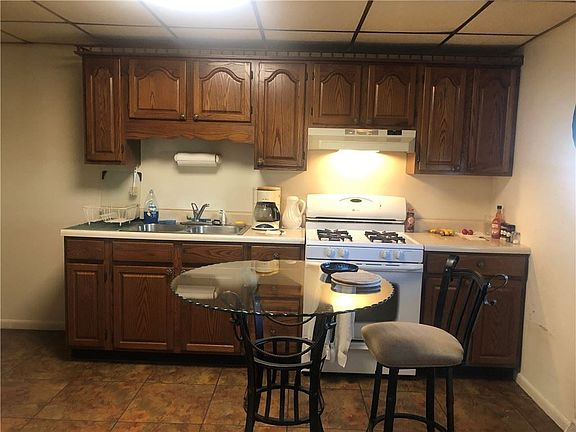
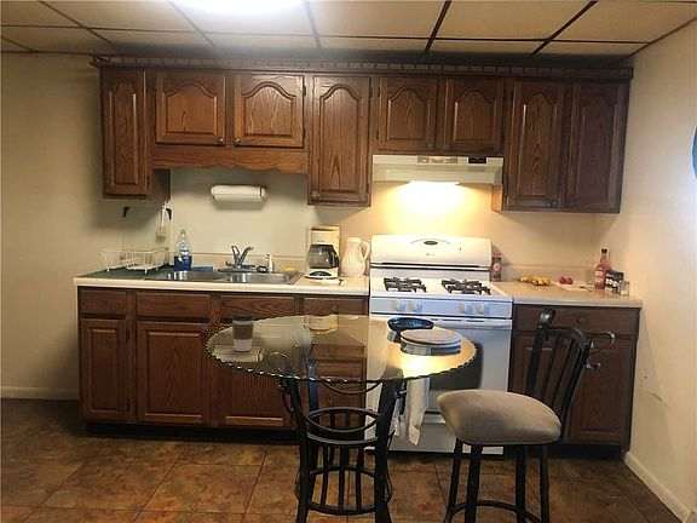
+ coffee cup [231,311,255,352]
